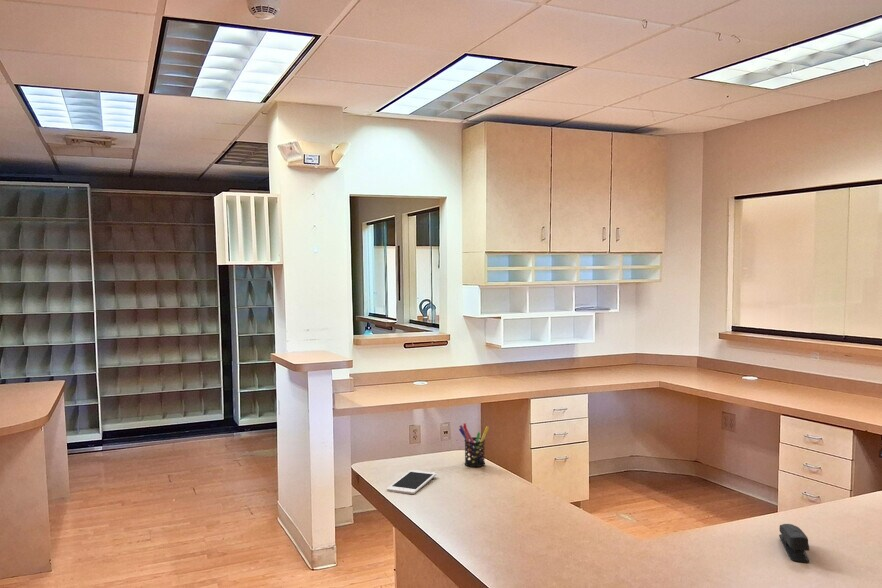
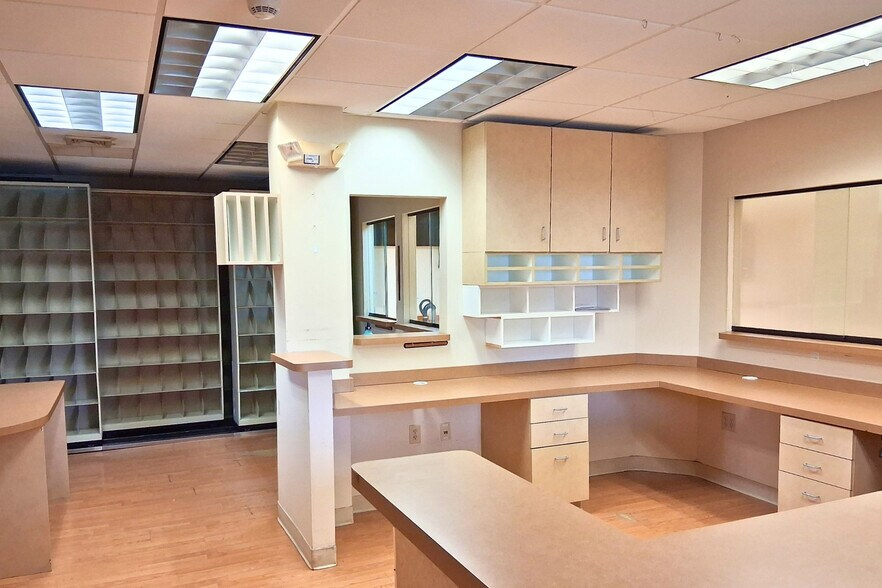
- stapler [778,523,810,563]
- cell phone [386,469,437,495]
- pen holder [458,422,490,468]
